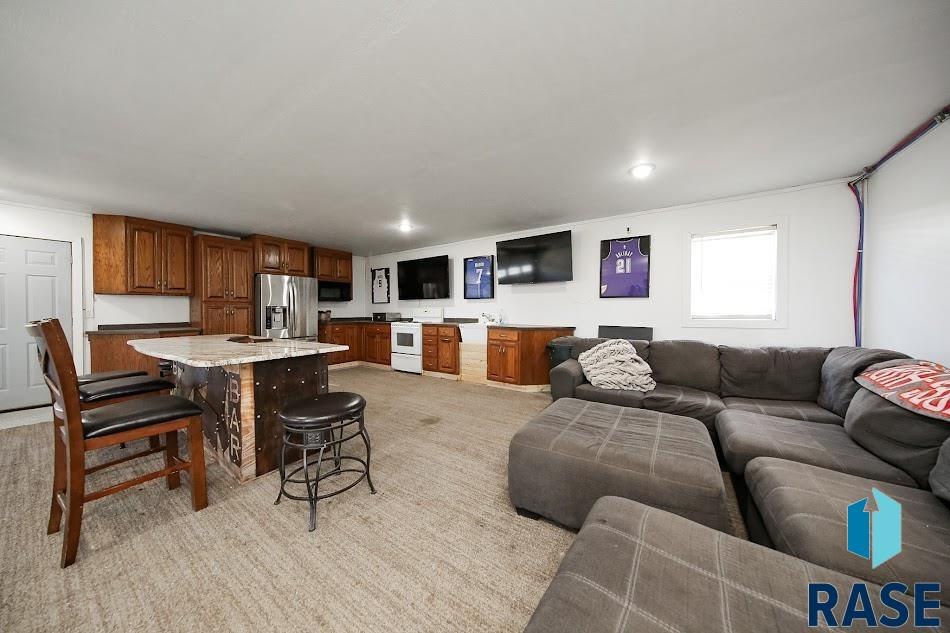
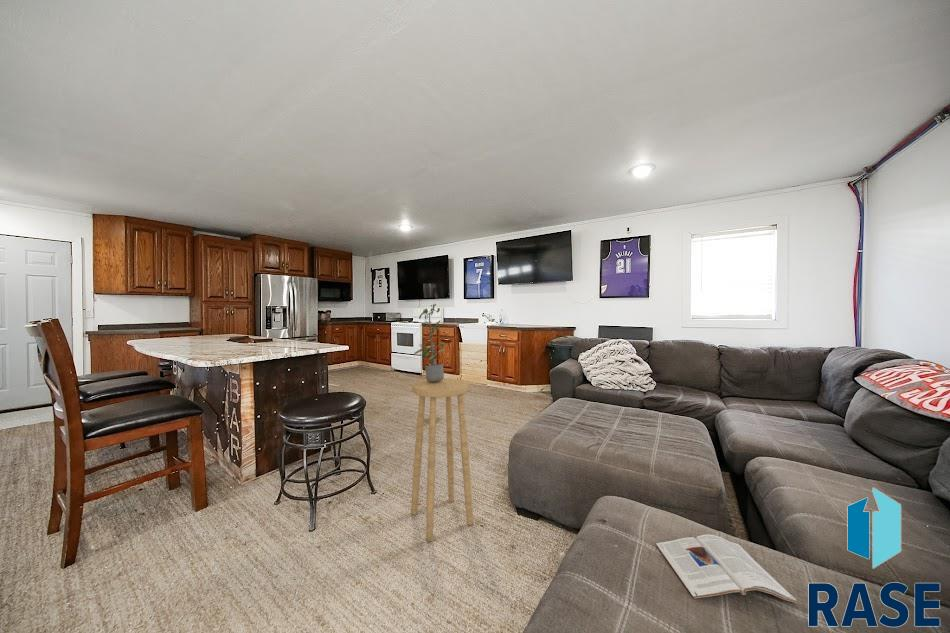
+ stool [410,377,474,542]
+ potted plant [413,301,446,382]
+ magazine [655,533,798,604]
